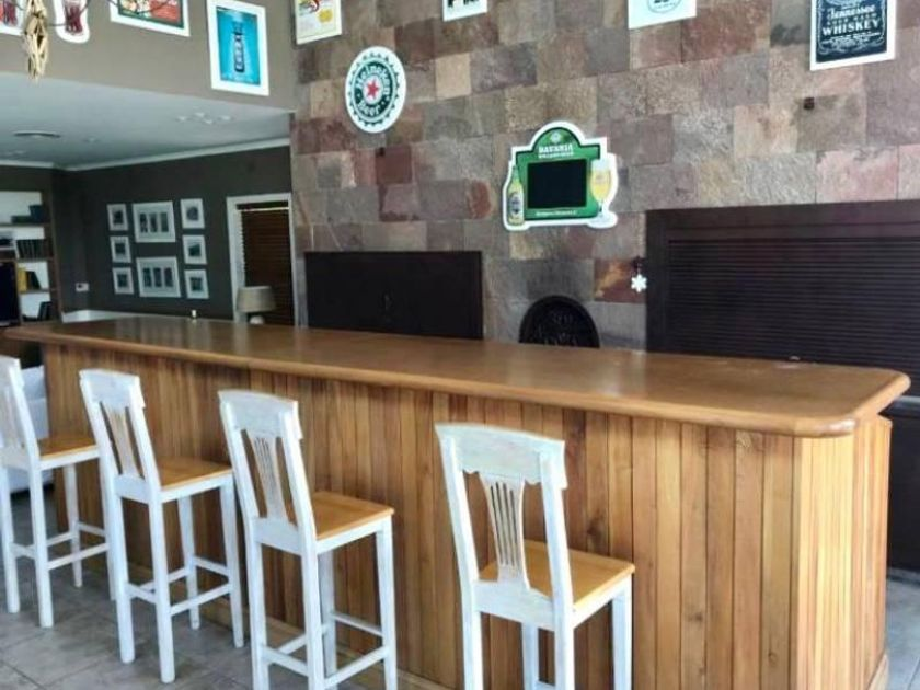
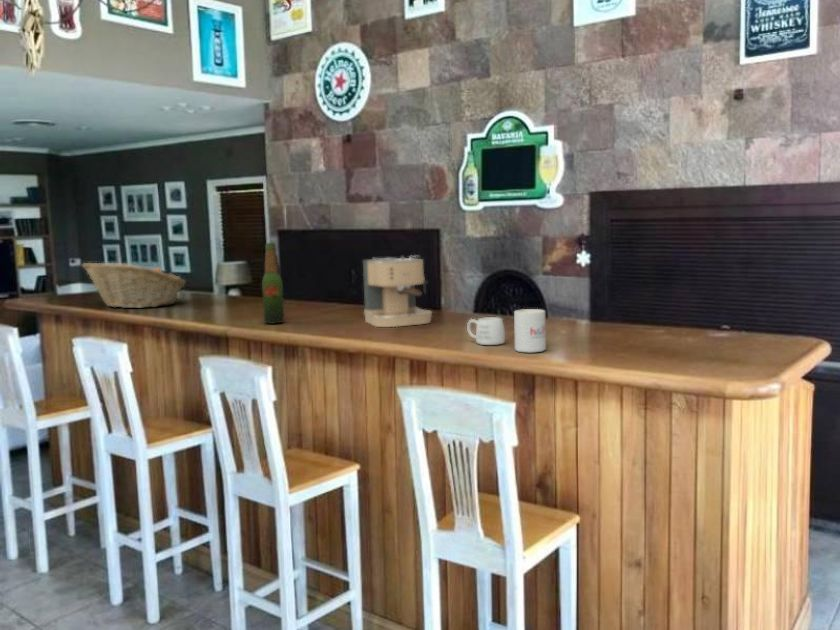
+ mug [513,308,547,354]
+ beer bottle [261,241,285,325]
+ mug [466,316,506,346]
+ coffee maker [362,254,433,328]
+ fruit basket [81,262,187,309]
